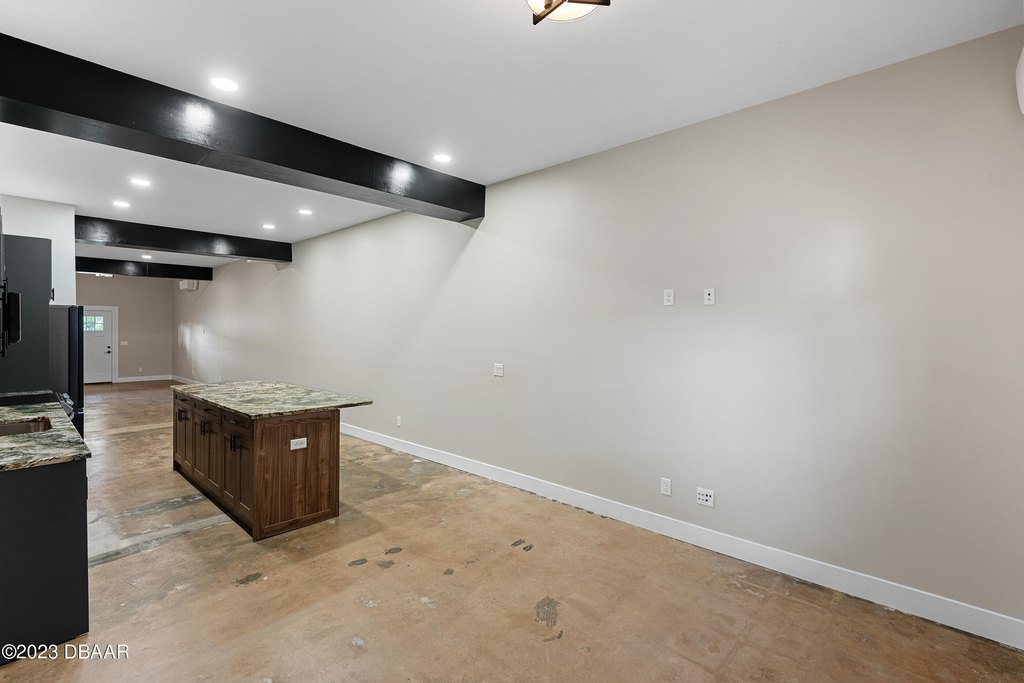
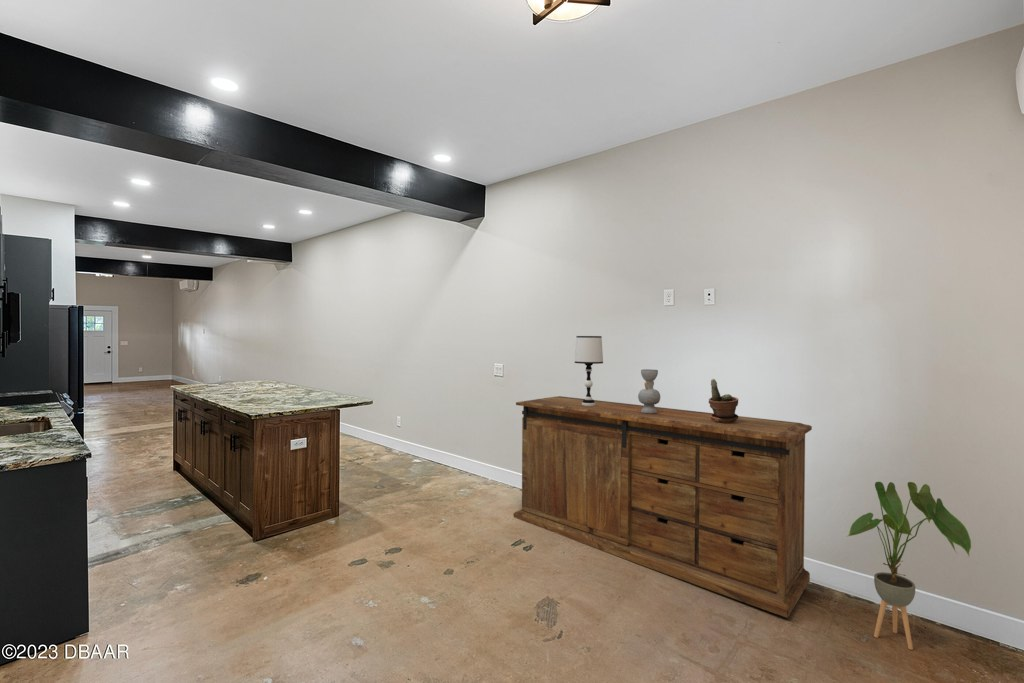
+ table lamp [574,335,604,406]
+ sideboard [513,395,813,619]
+ potted plant [708,378,739,423]
+ house plant [846,481,972,651]
+ decorative vase [637,368,661,414]
